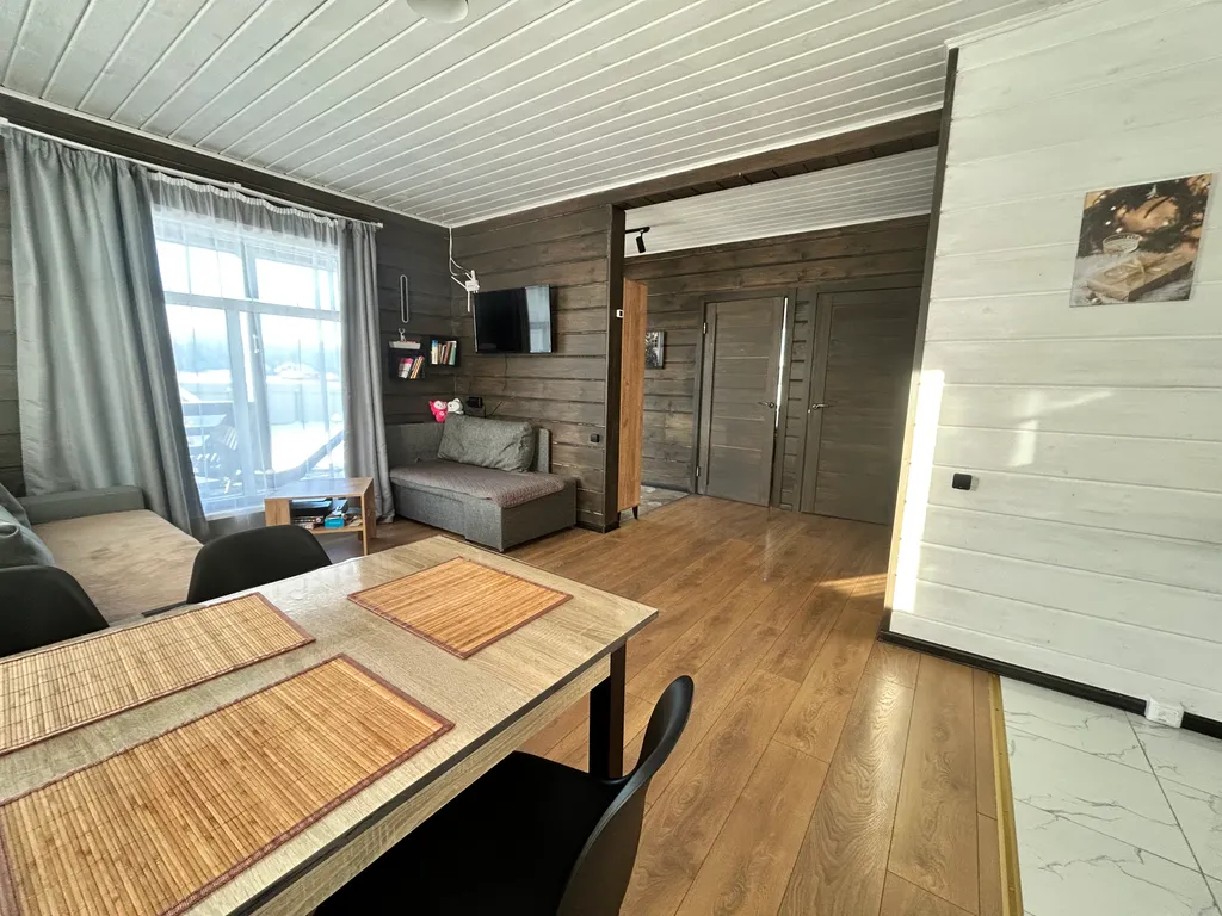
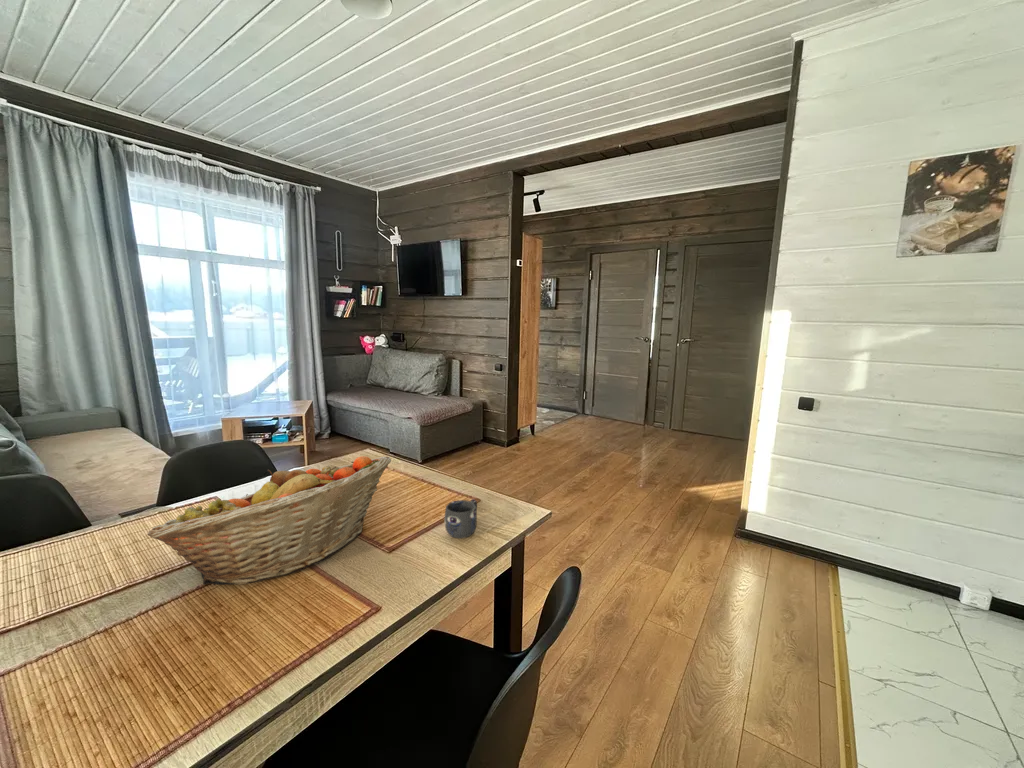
+ mug [444,498,478,539]
+ fruit basket [146,455,392,586]
